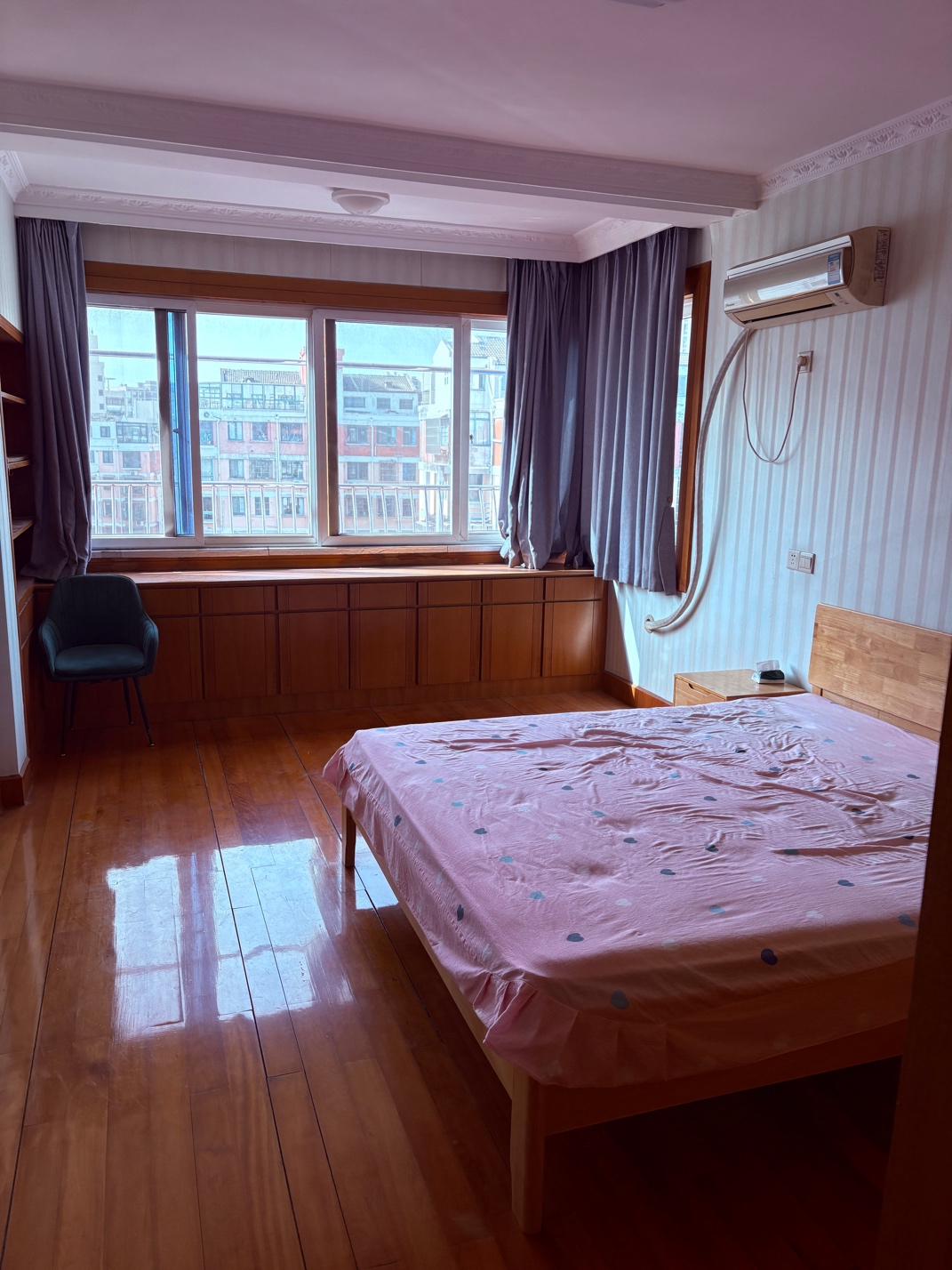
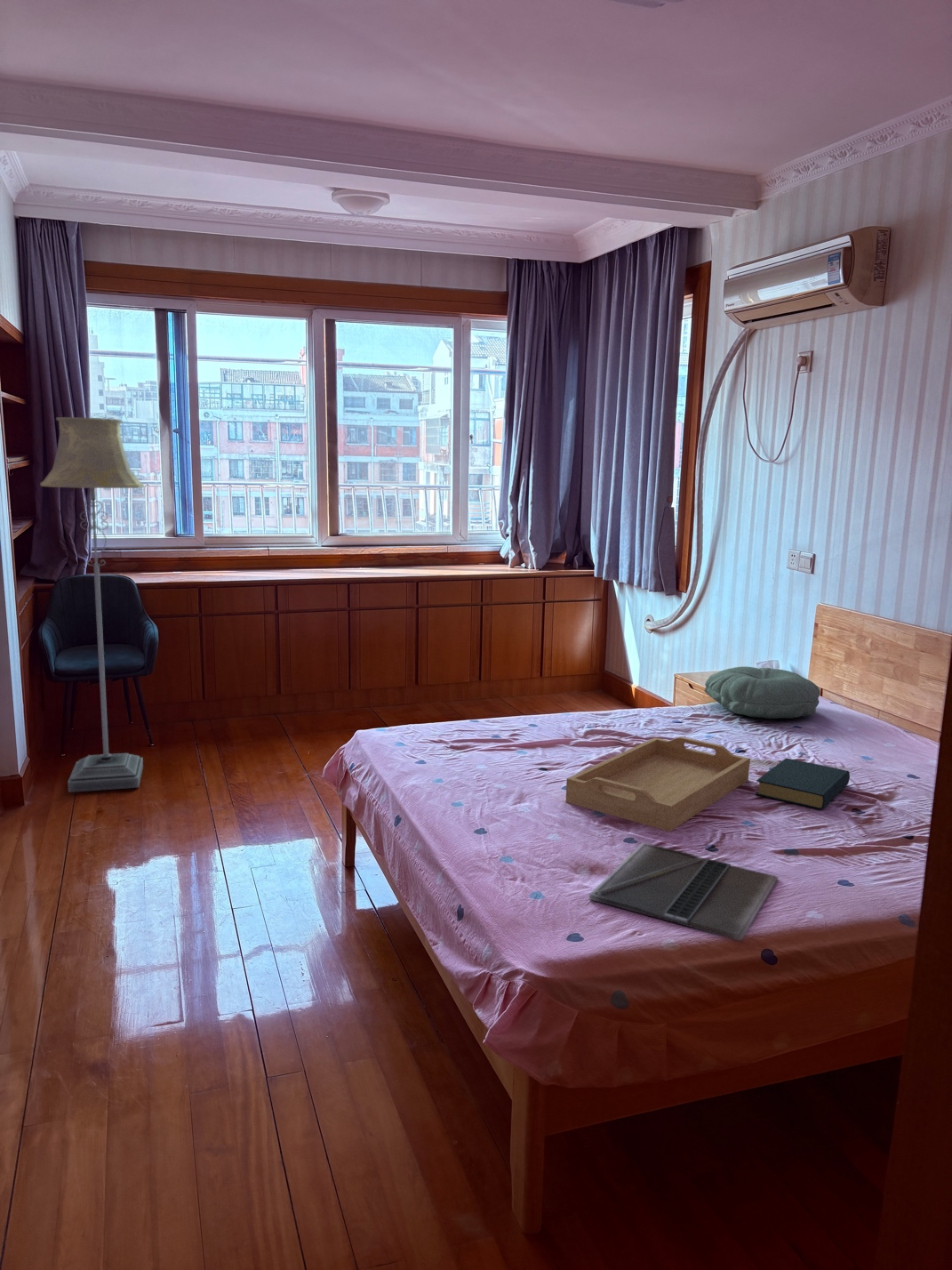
+ floor lamp [40,416,145,793]
+ laptop [588,841,779,942]
+ pillow [704,665,821,719]
+ hardback book [755,757,851,810]
+ serving tray [564,736,751,832]
